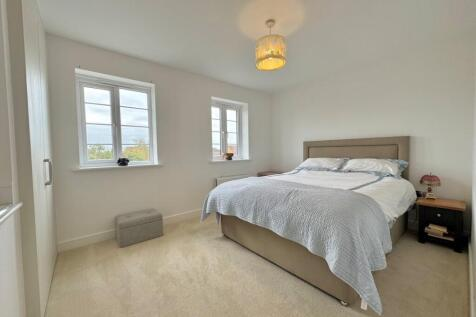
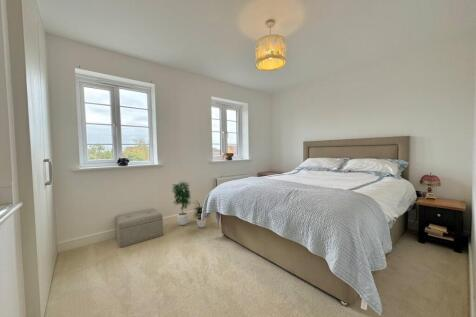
+ potted plant [171,180,211,229]
